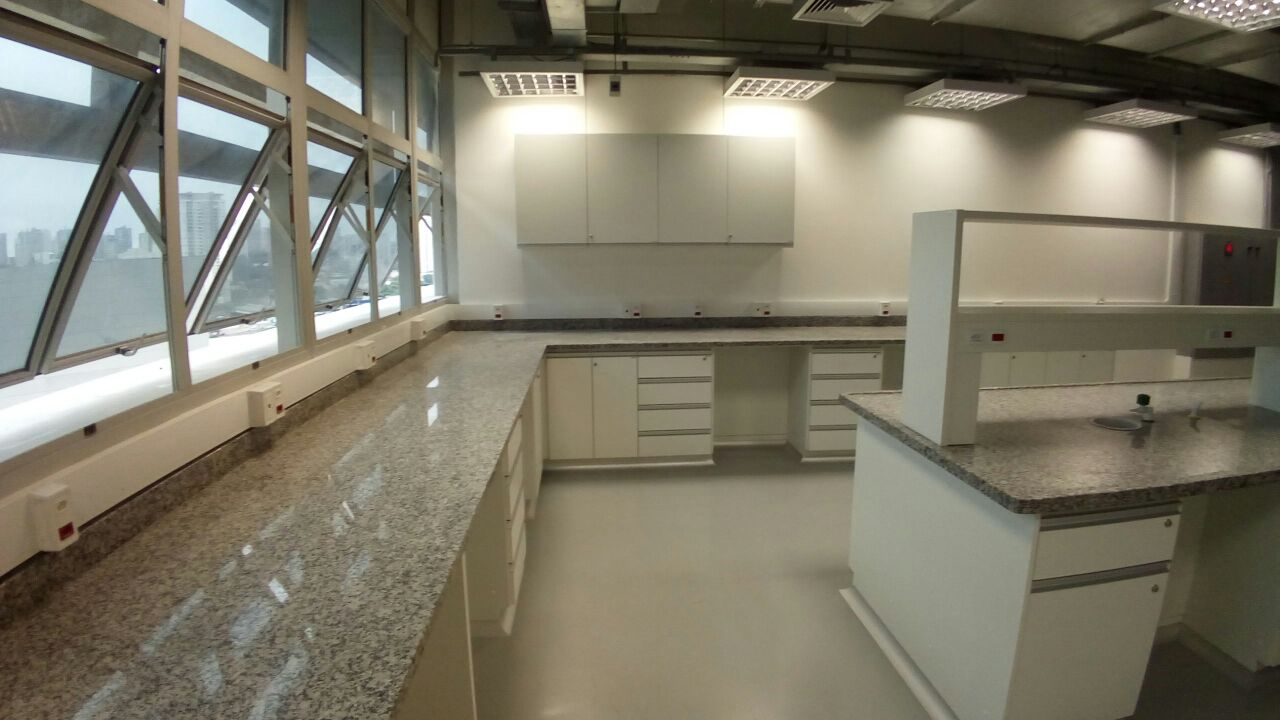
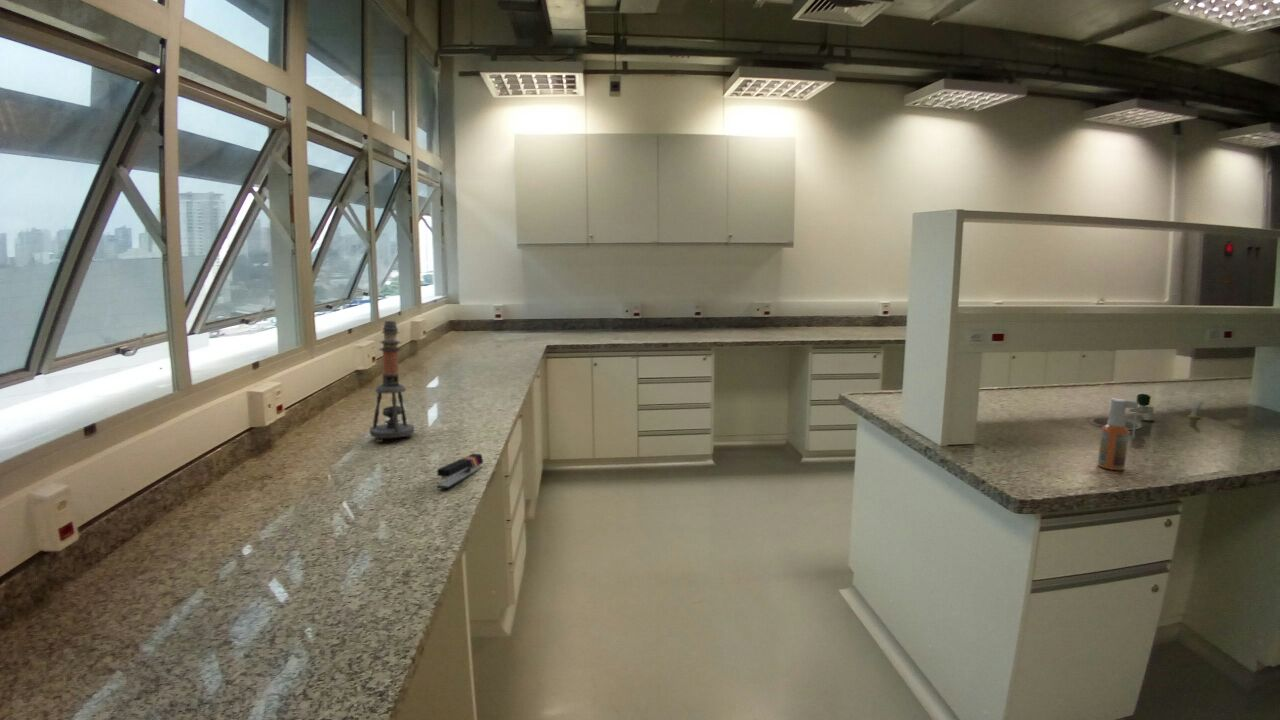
+ microscope [369,320,415,443]
+ spray bottle [1097,398,1139,471]
+ stapler [436,453,484,490]
